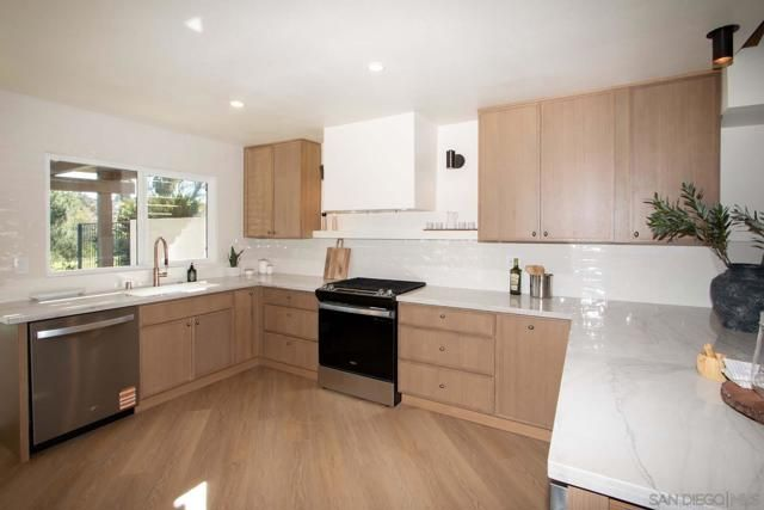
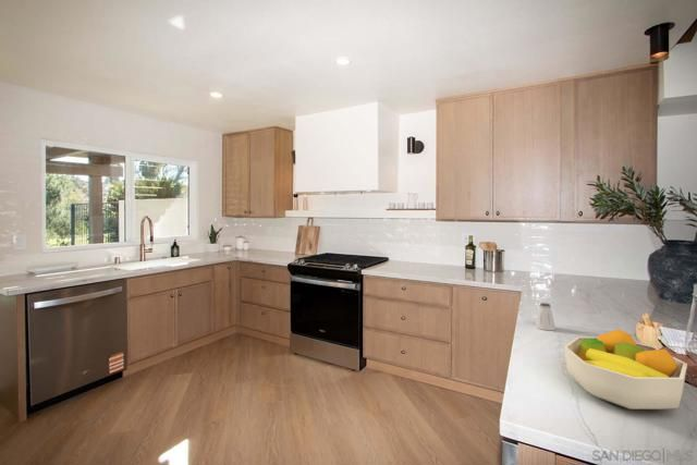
+ saltshaker [534,302,557,331]
+ fruit bowl [563,328,688,411]
